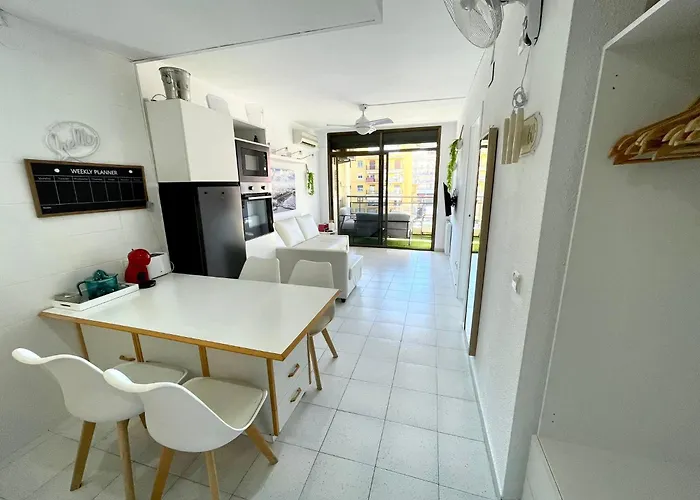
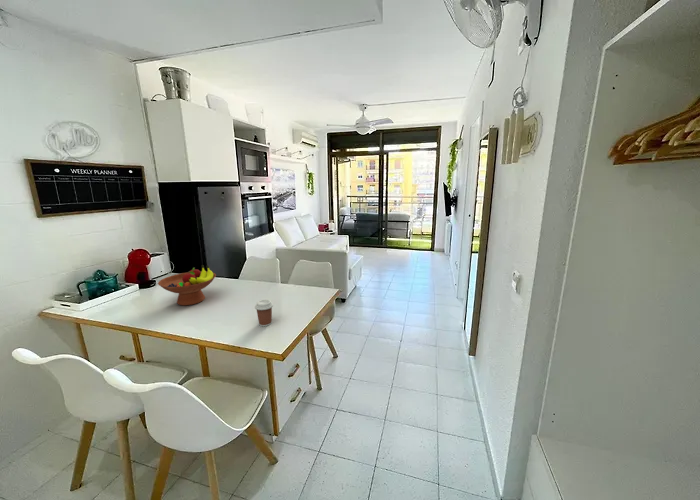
+ fruit bowl [157,264,217,307]
+ coffee cup [254,299,274,327]
